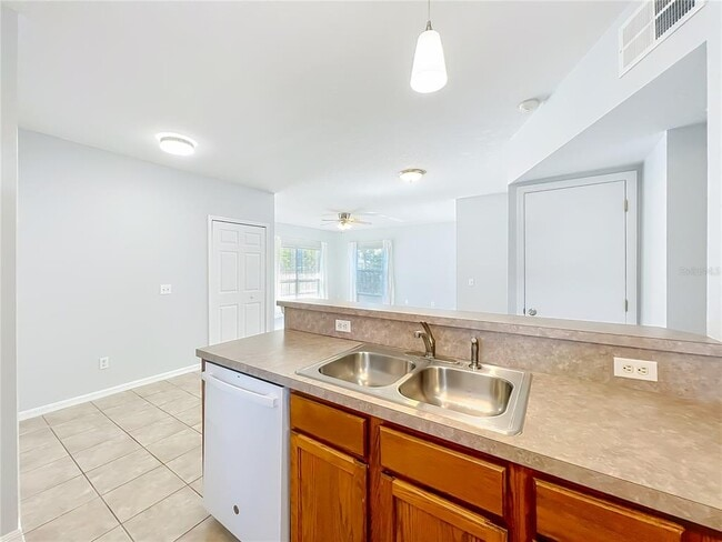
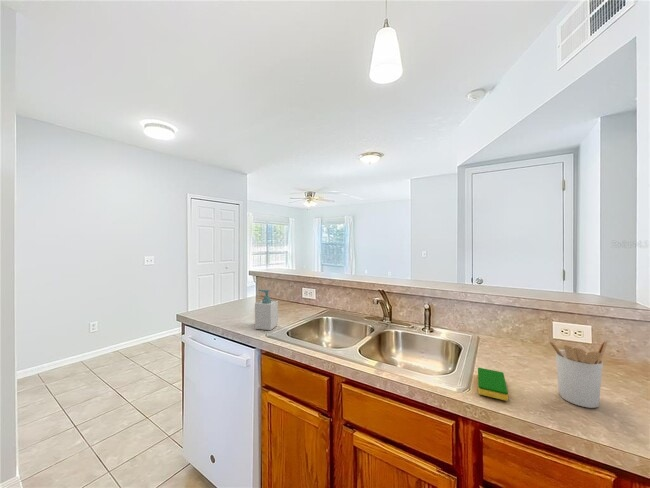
+ utensil holder [548,340,608,409]
+ dish sponge [477,367,509,402]
+ soap bottle [254,288,279,331]
